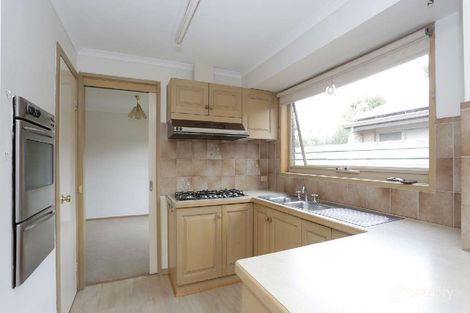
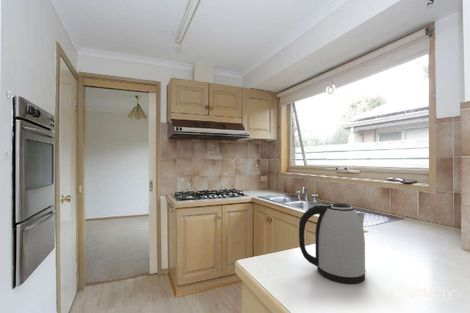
+ kettle [298,202,367,285]
